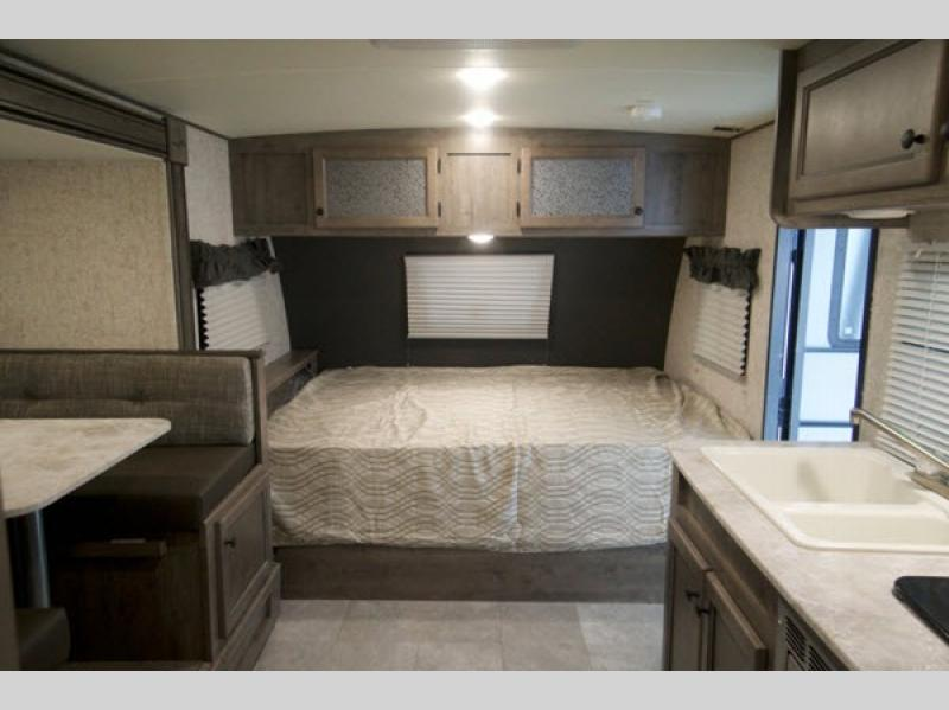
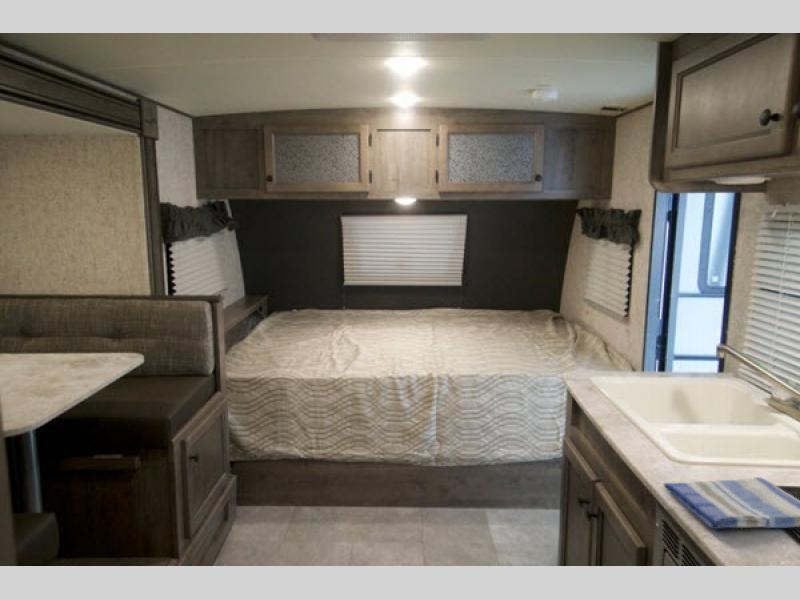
+ dish towel [662,476,800,530]
